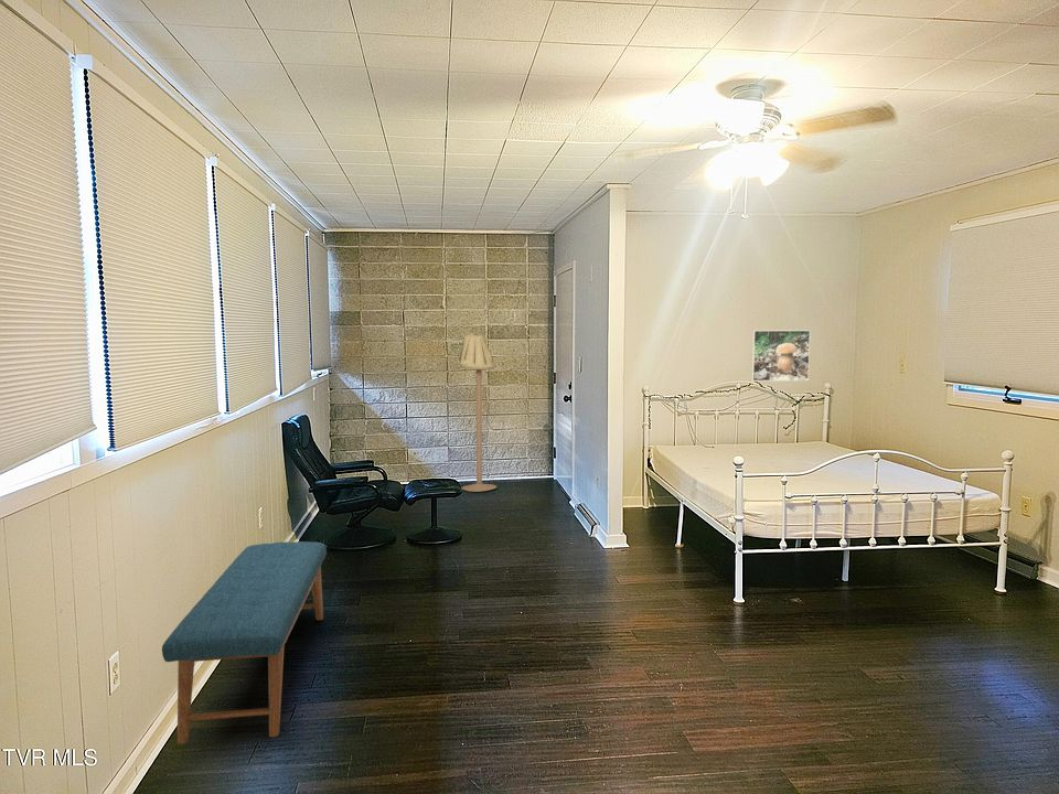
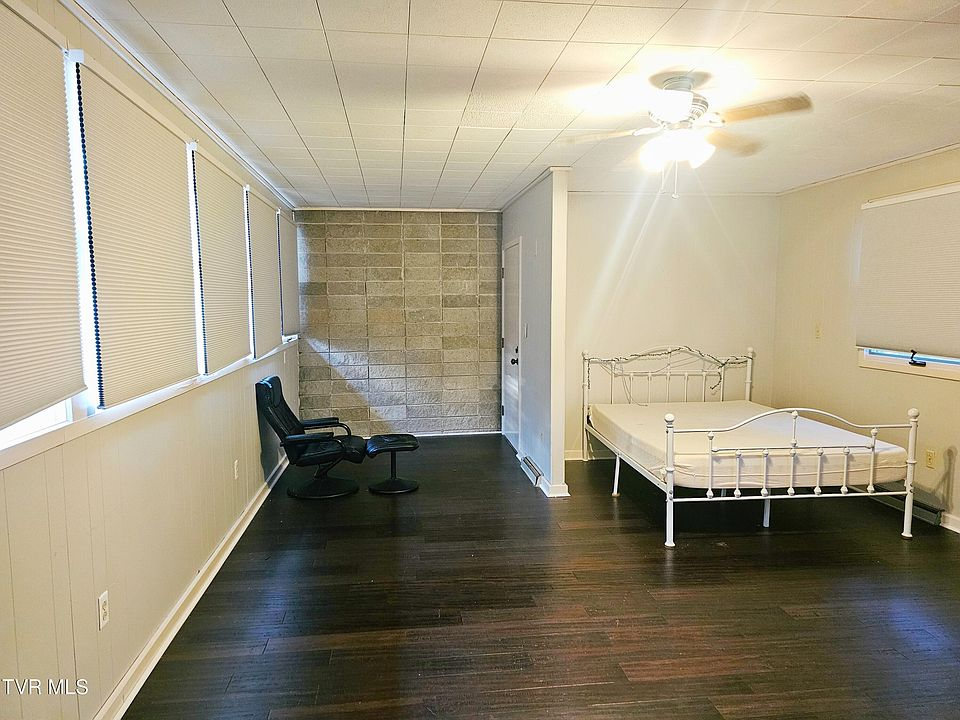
- floor lamp [458,332,498,493]
- bench [161,540,328,745]
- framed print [750,330,811,382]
